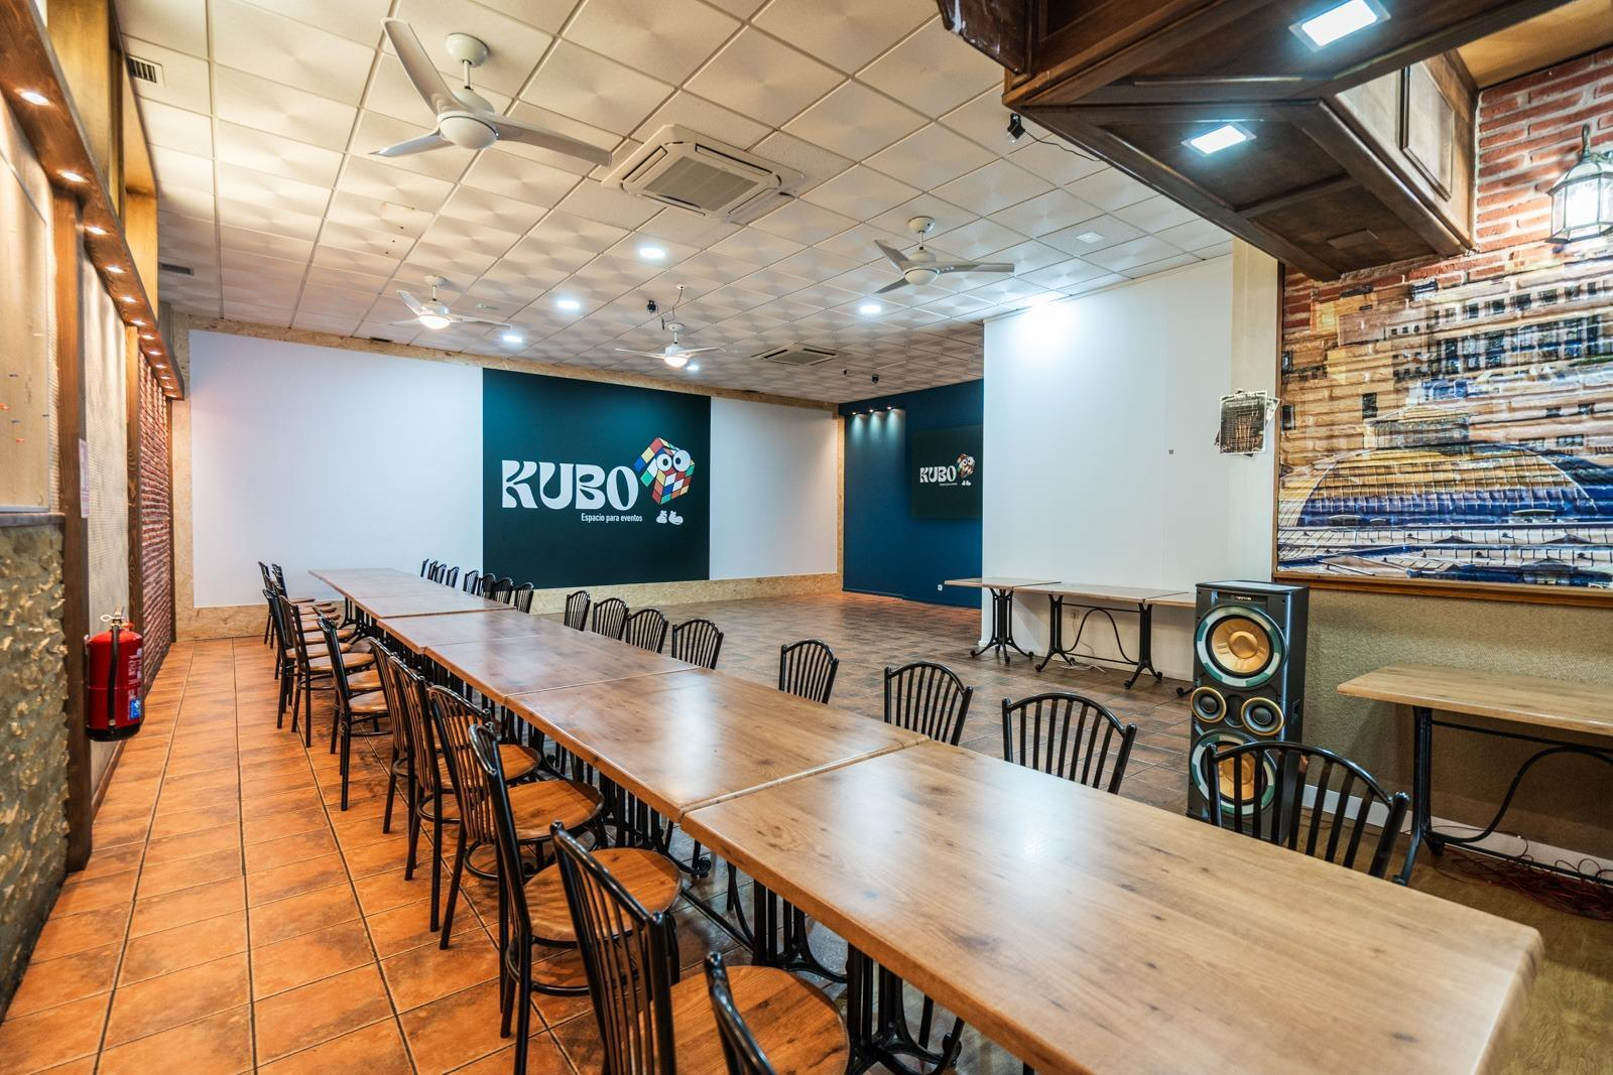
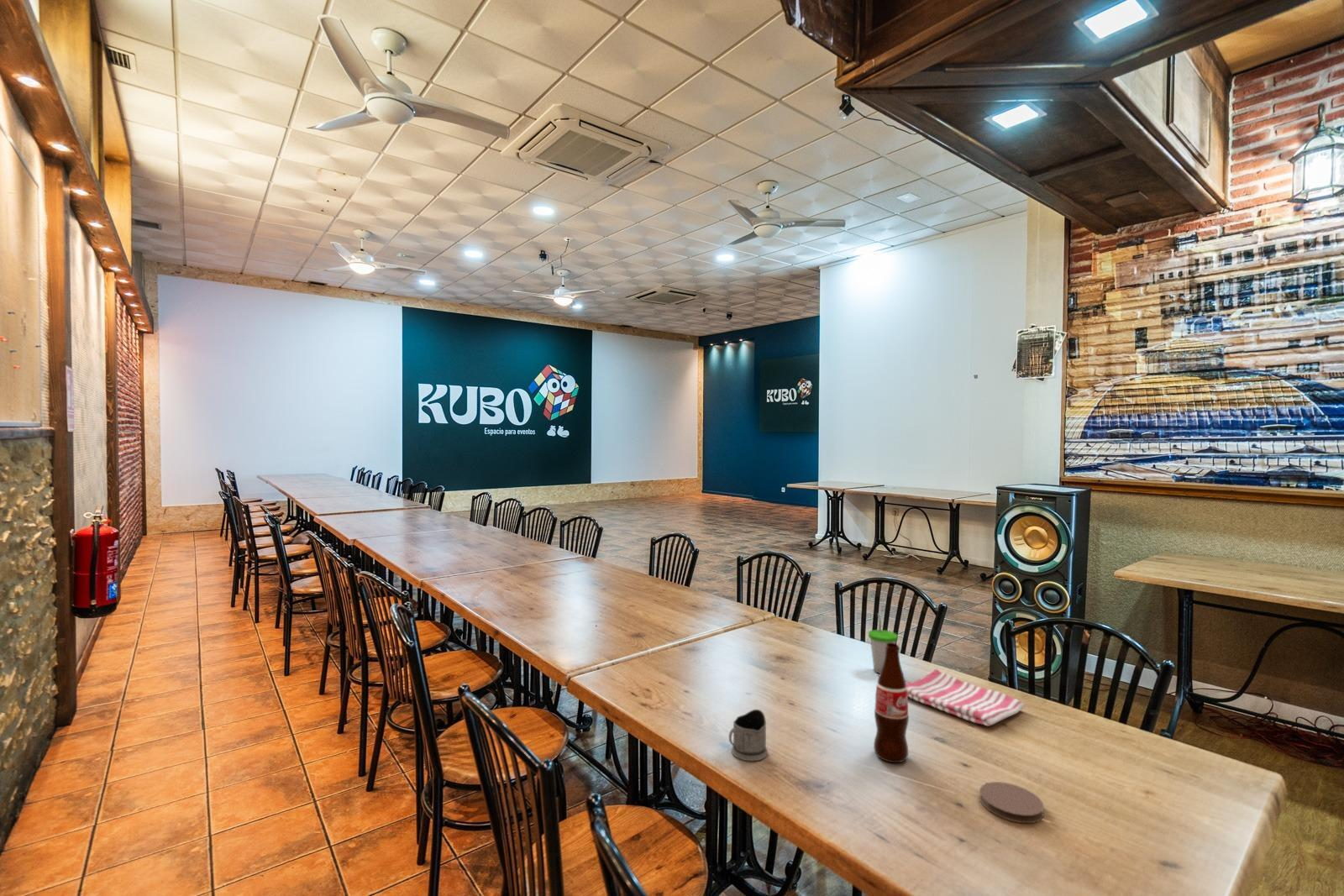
+ coaster [979,781,1045,824]
+ cup [868,612,899,674]
+ bottle [873,643,910,763]
+ tea glass holder [728,709,769,762]
+ dish towel [906,668,1025,727]
